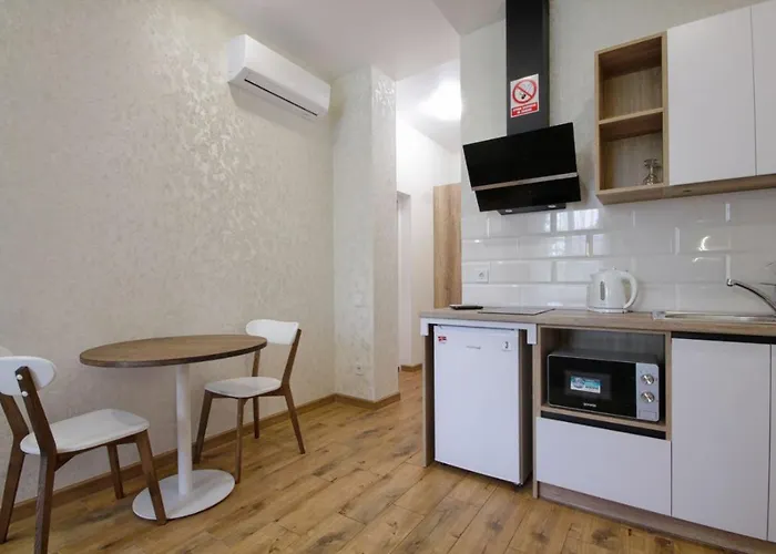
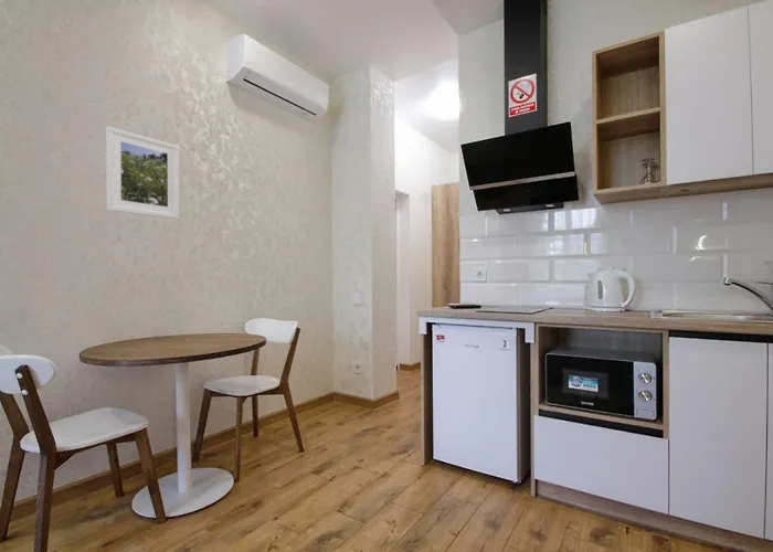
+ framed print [105,125,180,220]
